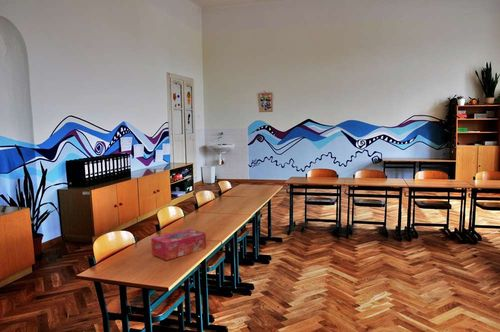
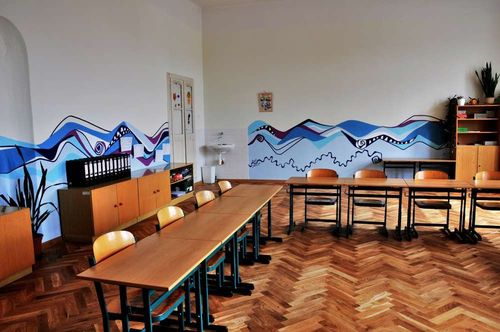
- tissue box [150,228,207,261]
